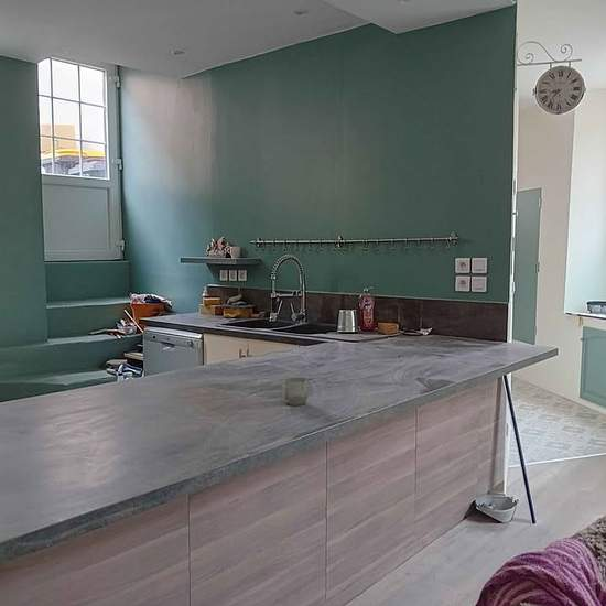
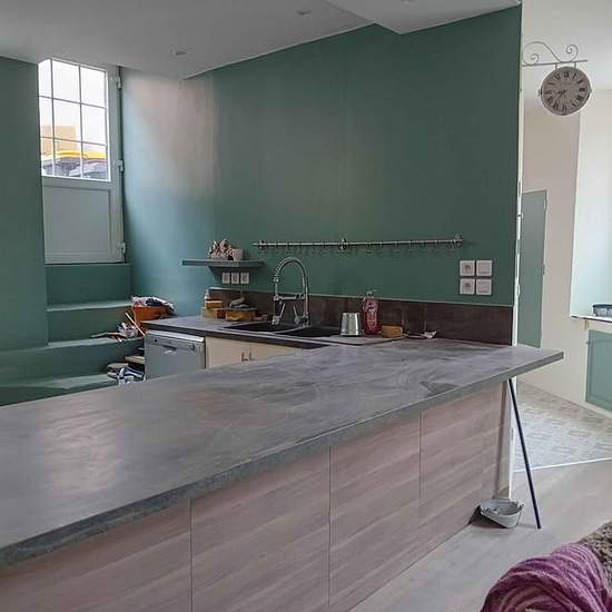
- cup [280,377,309,407]
